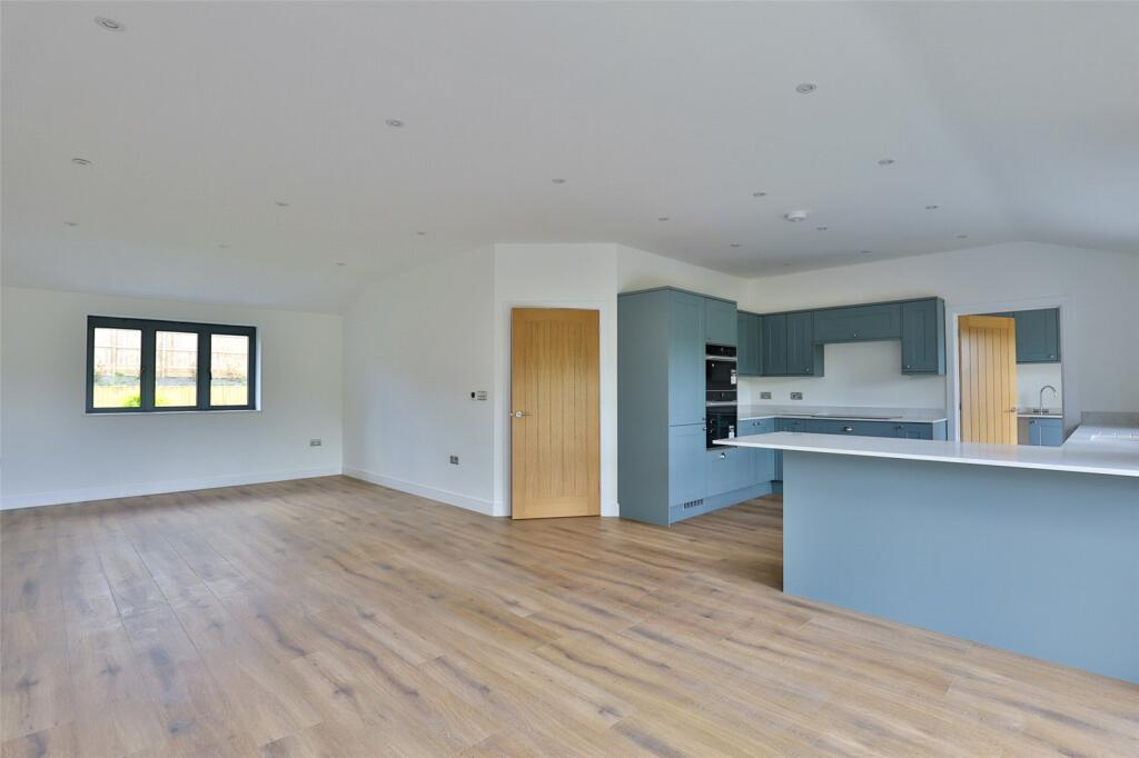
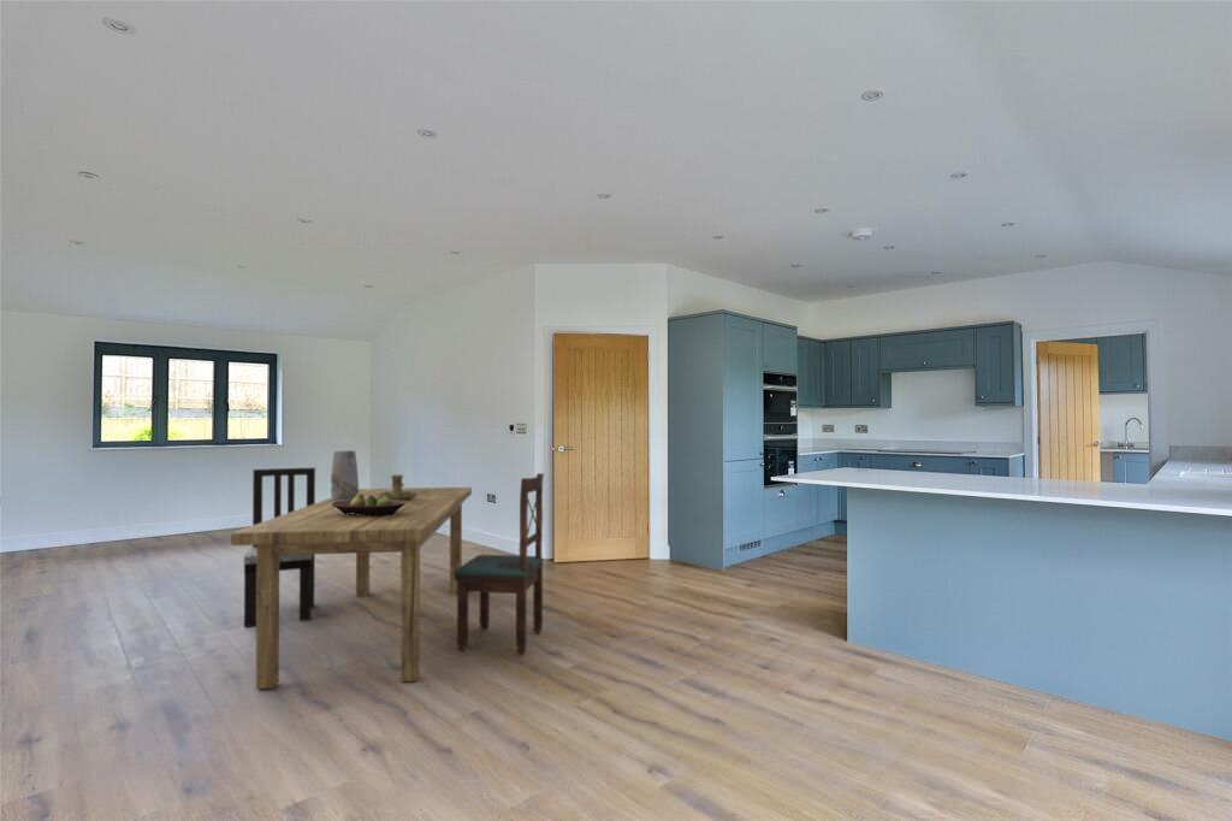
+ dining chair [243,466,316,628]
+ fruit bowl [331,494,407,516]
+ vase [330,449,360,501]
+ dining table [230,486,473,690]
+ dining chair [452,472,545,656]
+ candle holder [378,474,416,501]
